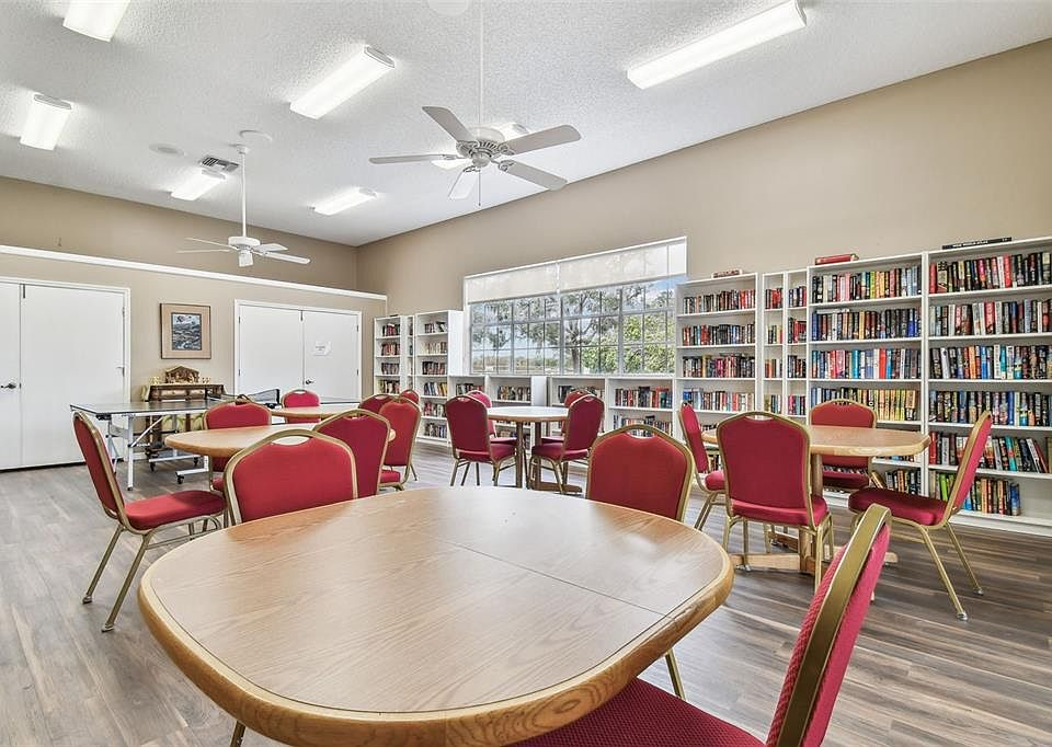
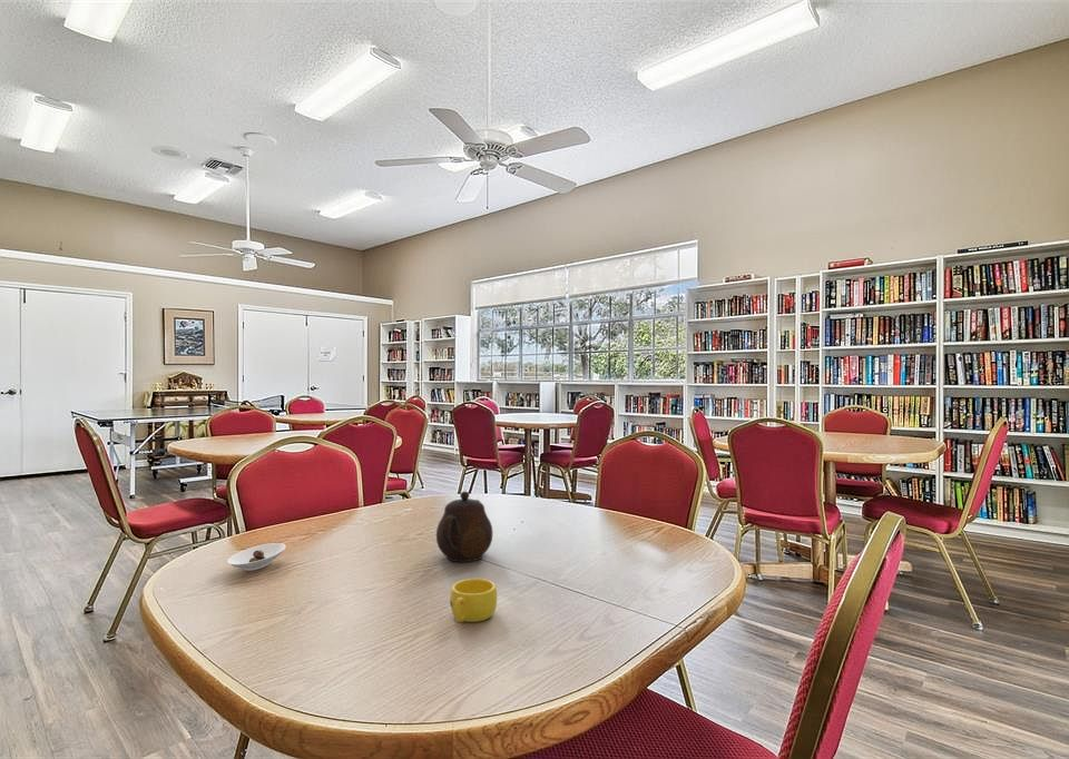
+ saucer [226,542,287,572]
+ teapot [435,491,493,563]
+ cup [449,578,498,623]
